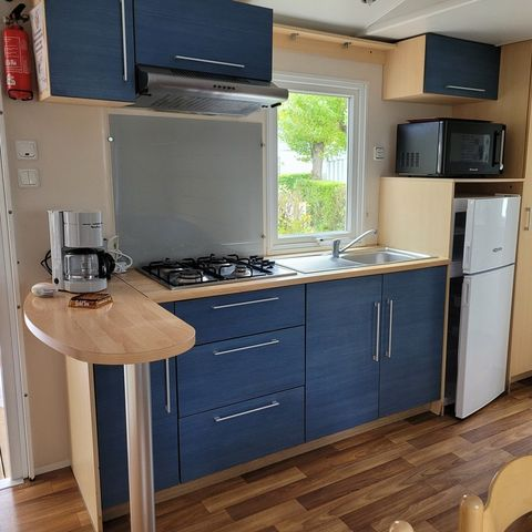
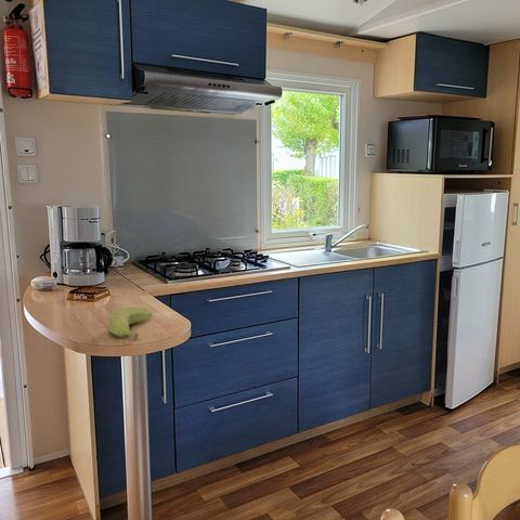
+ banana [107,307,153,340]
